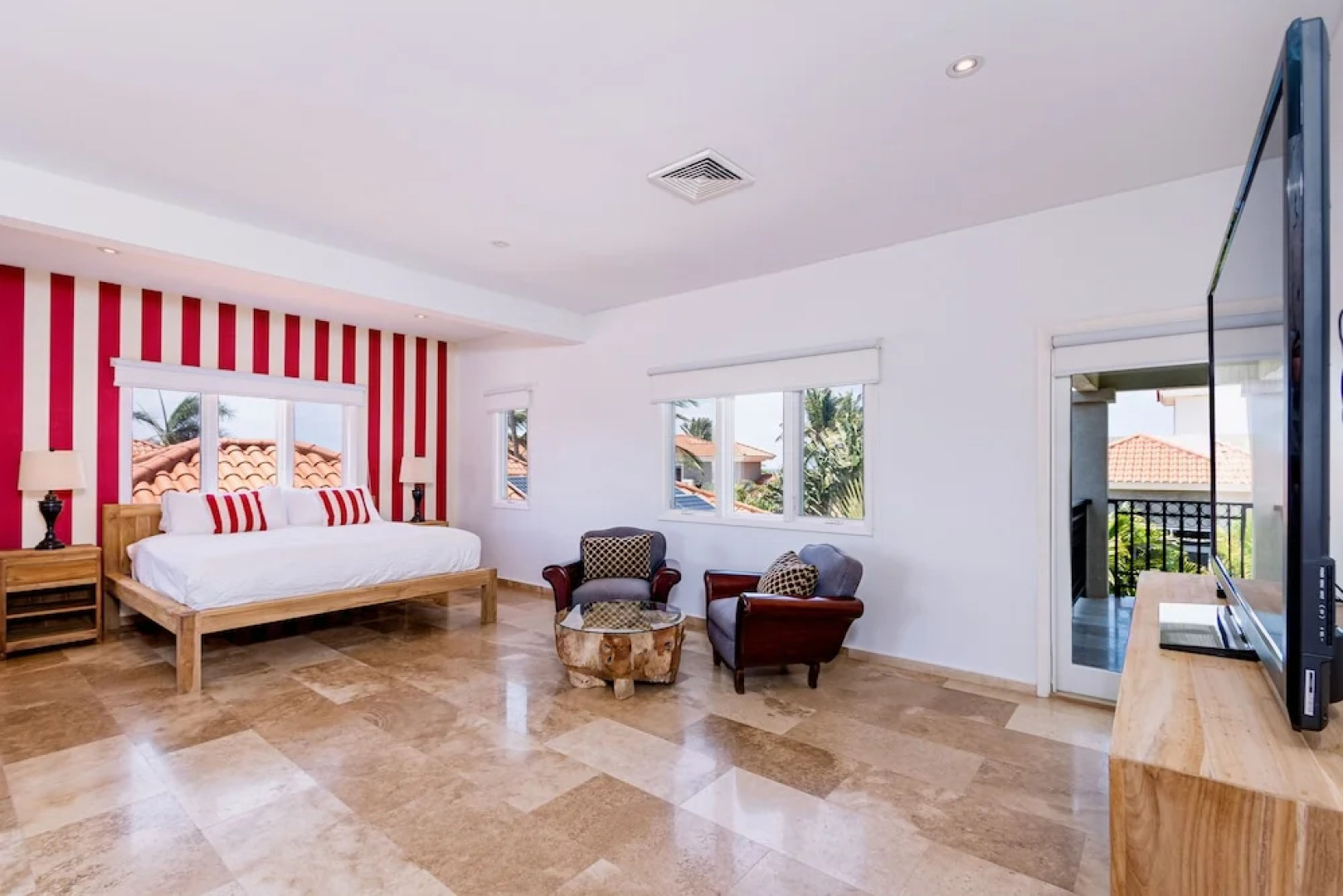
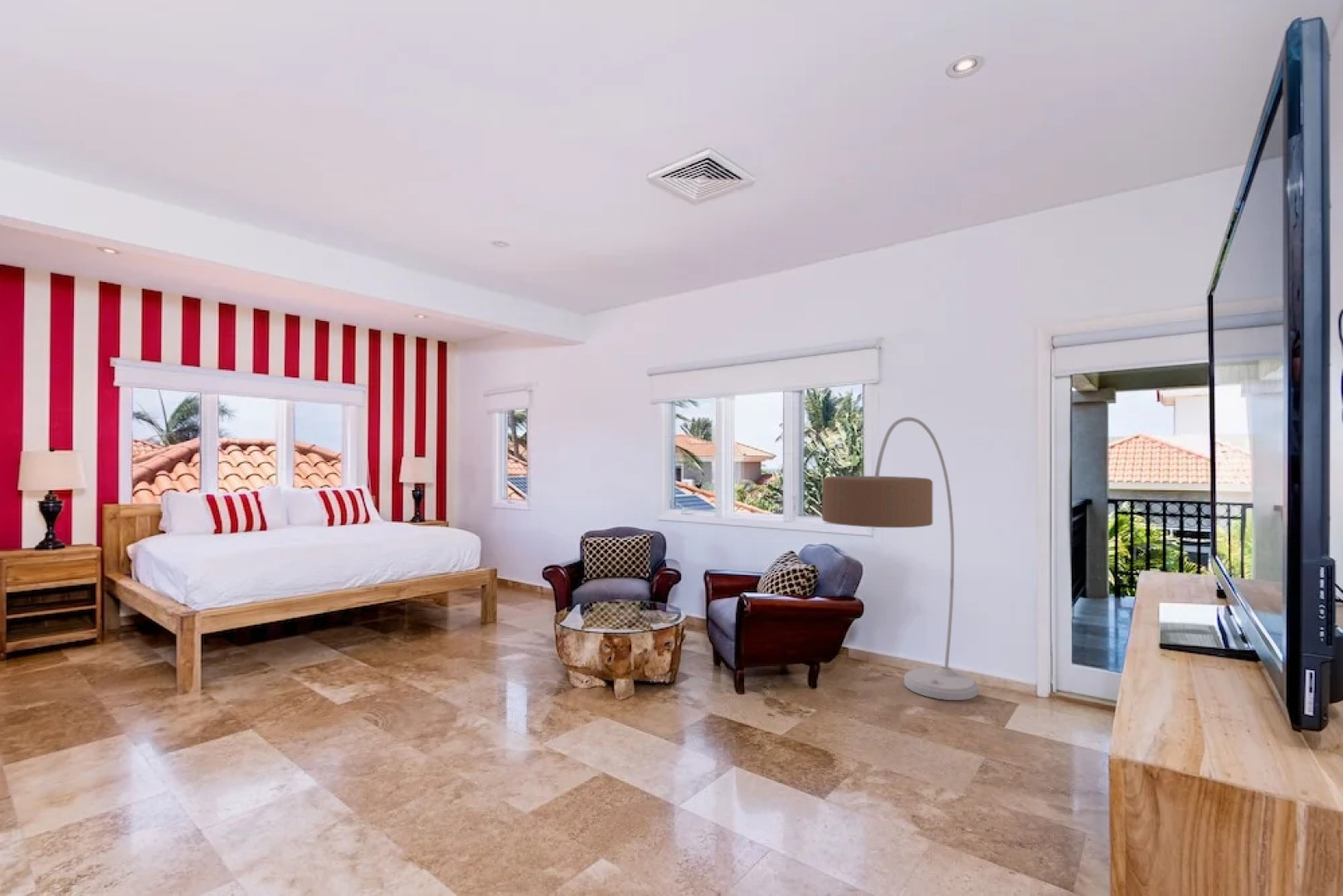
+ floor lamp [821,416,979,701]
